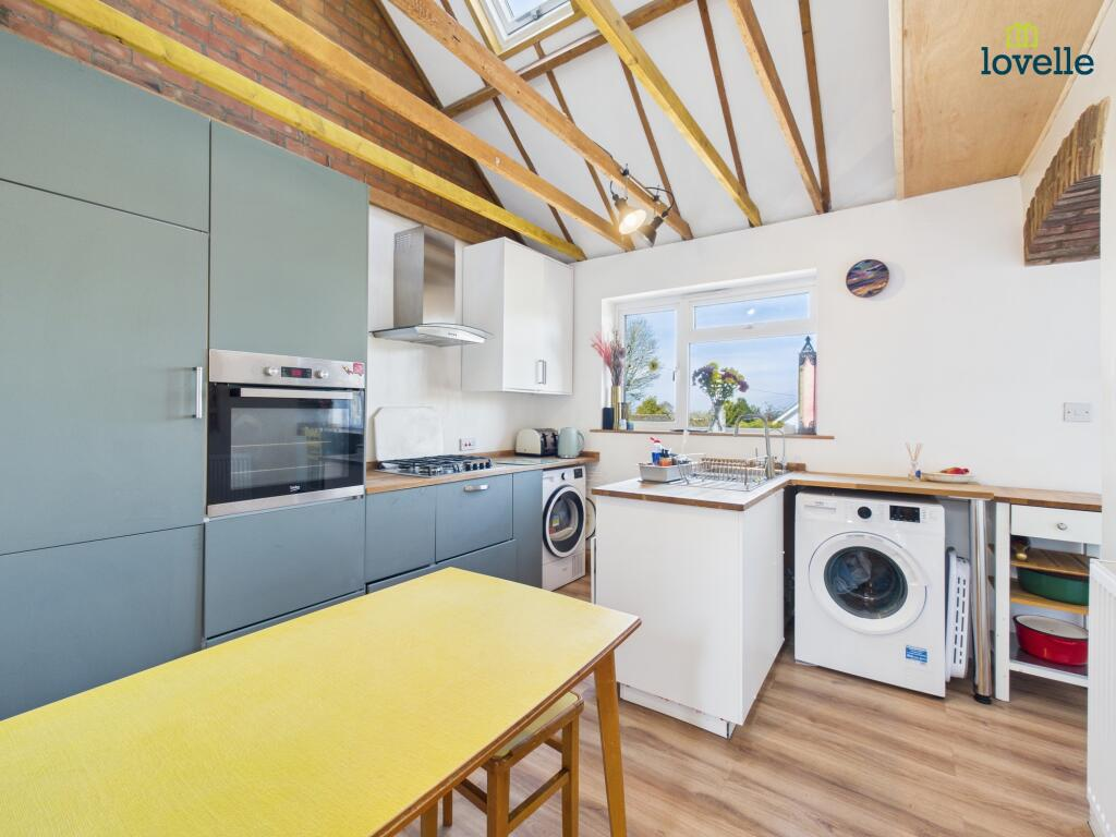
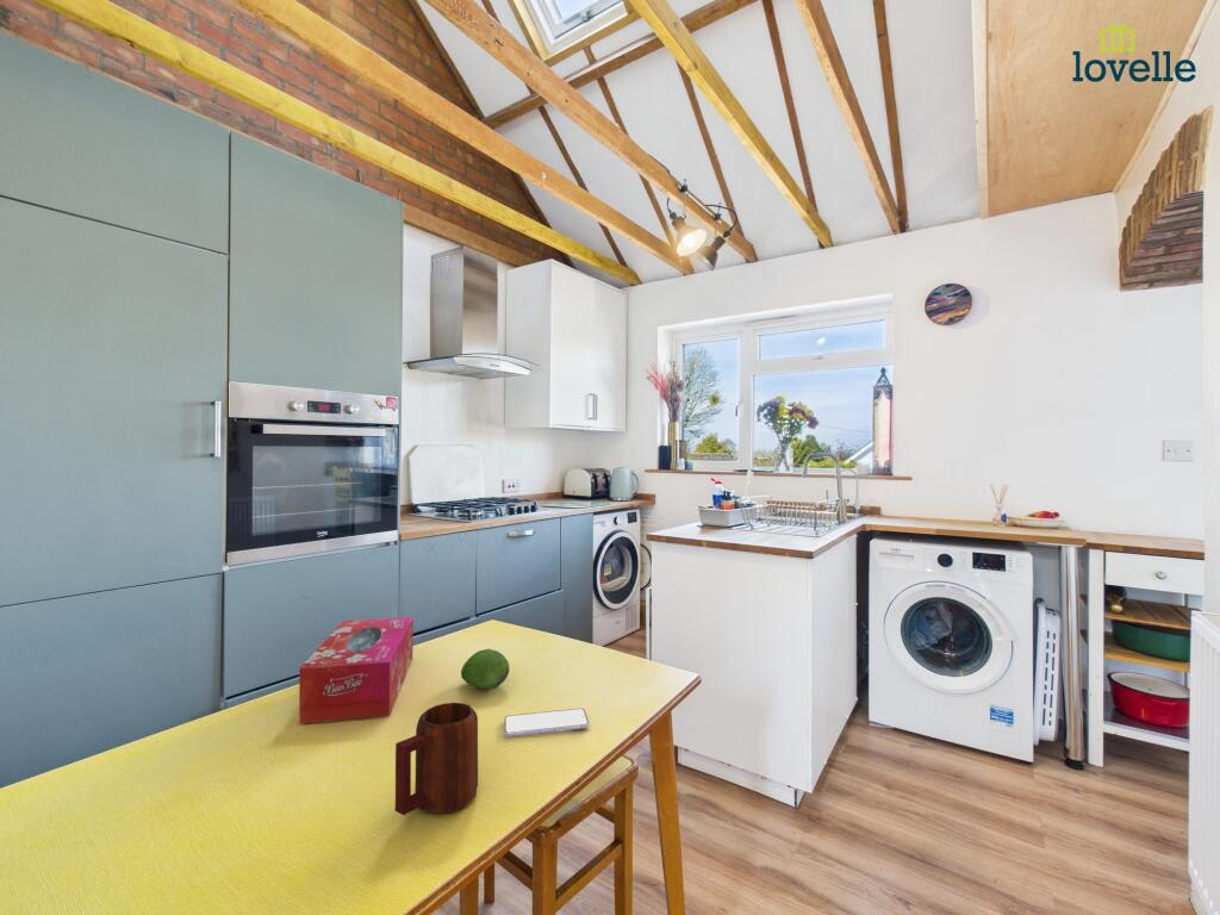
+ fruit [460,648,511,691]
+ mug [394,702,479,816]
+ smartphone [503,708,590,737]
+ tissue box [298,616,415,726]
